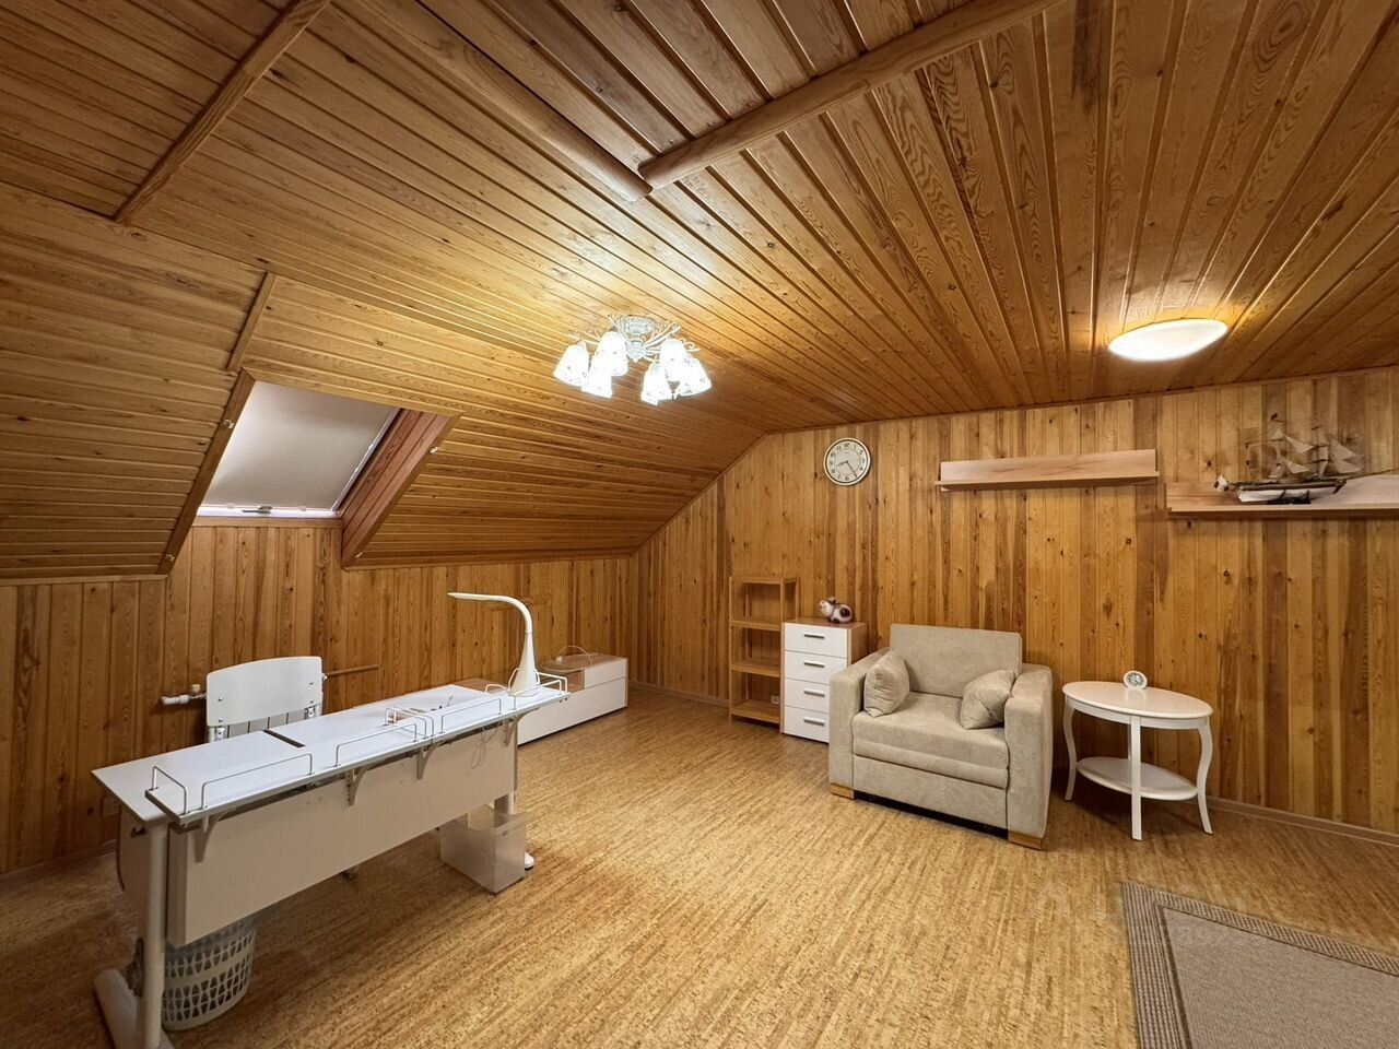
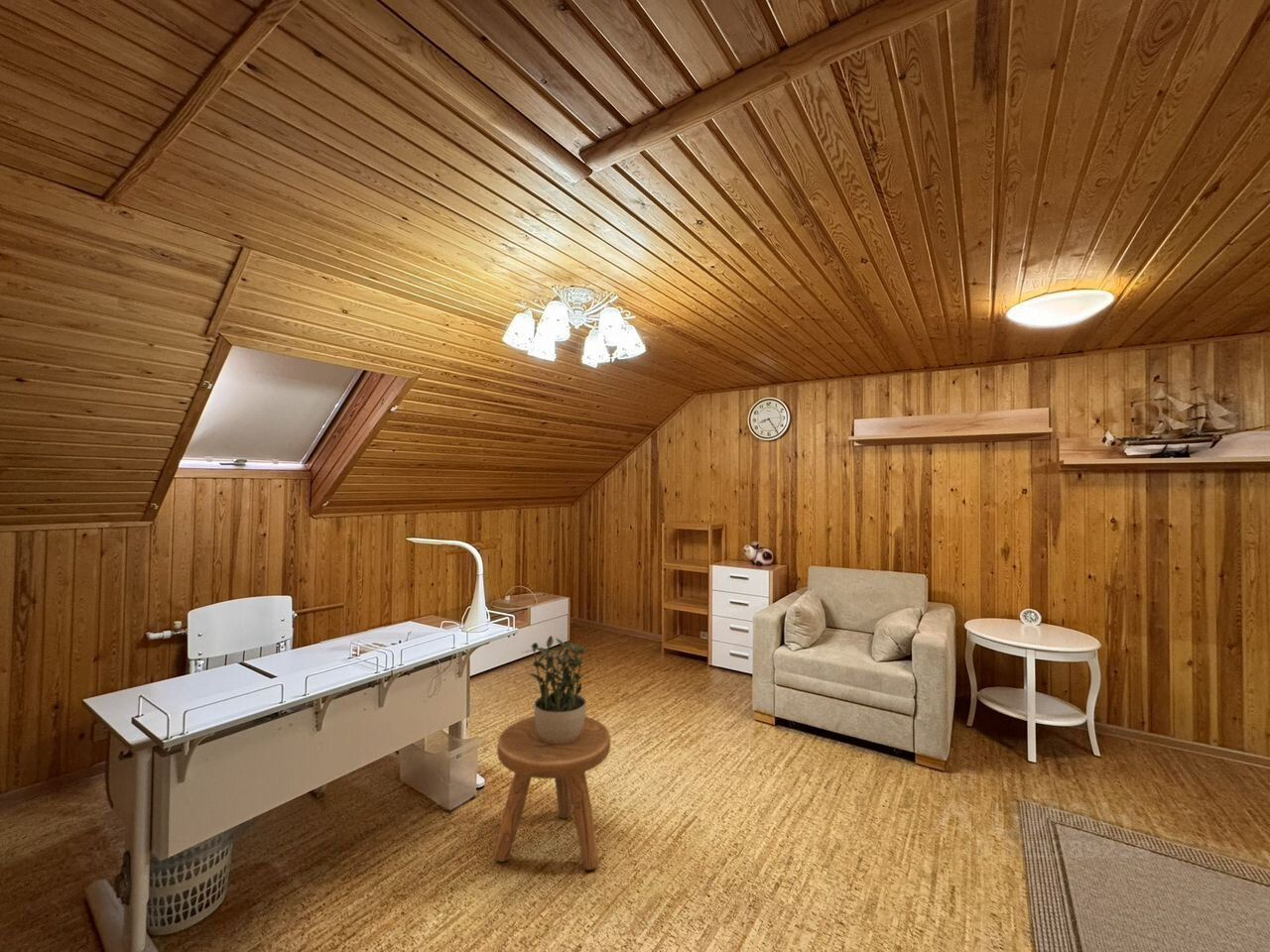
+ potted plant [520,635,594,745]
+ stool [493,715,611,871]
